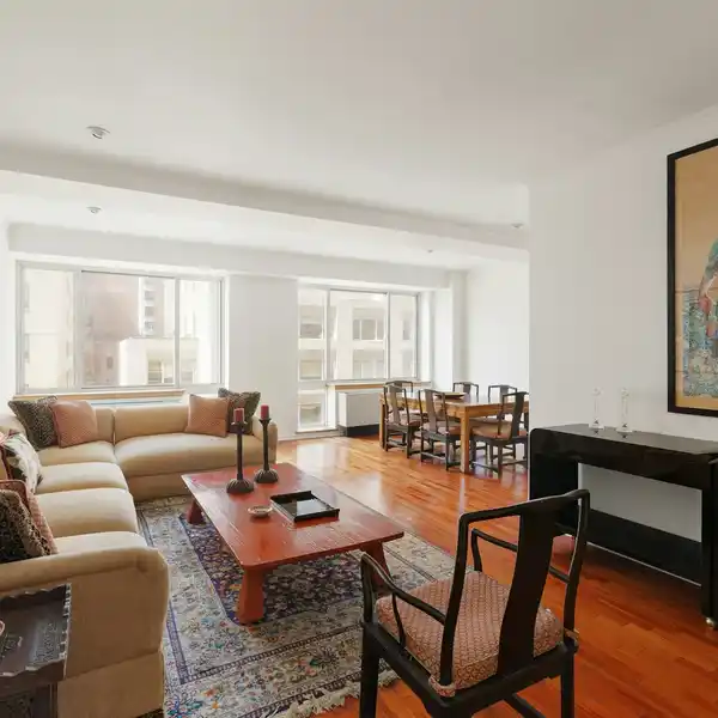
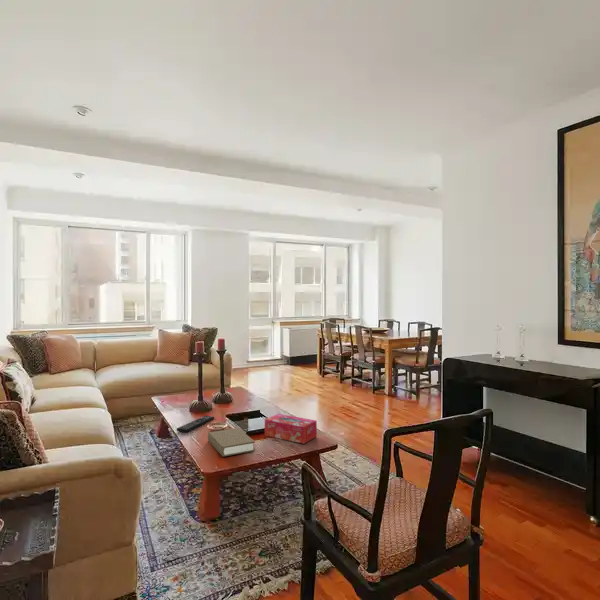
+ tissue box [264,413,318,445]
+ remote control [176,415,215,433]
+ book [207,427,256,458]
